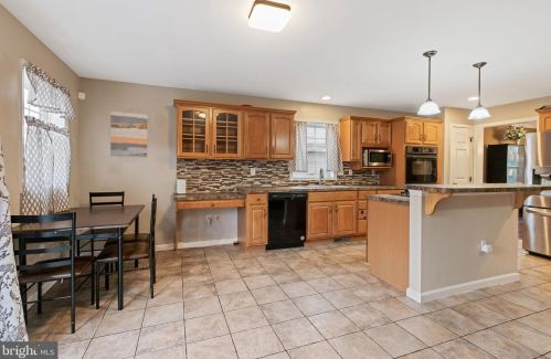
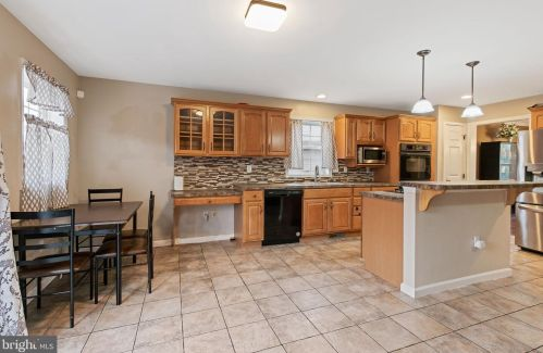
- wall art [109,110,149,158]
